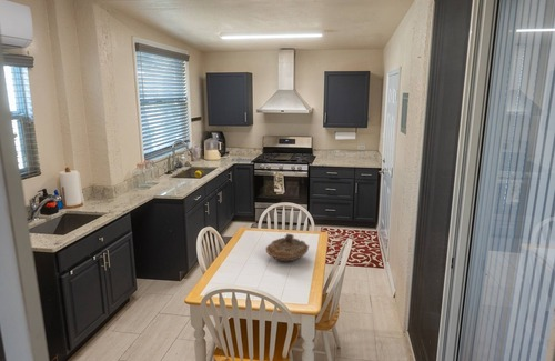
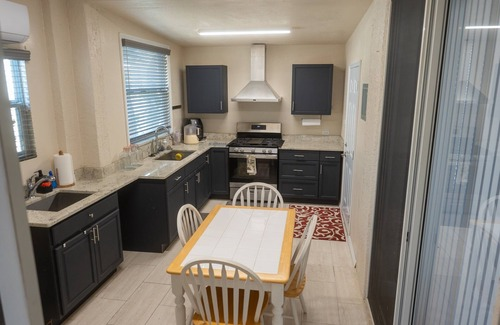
- decorative bowl [264,233,310,262]
